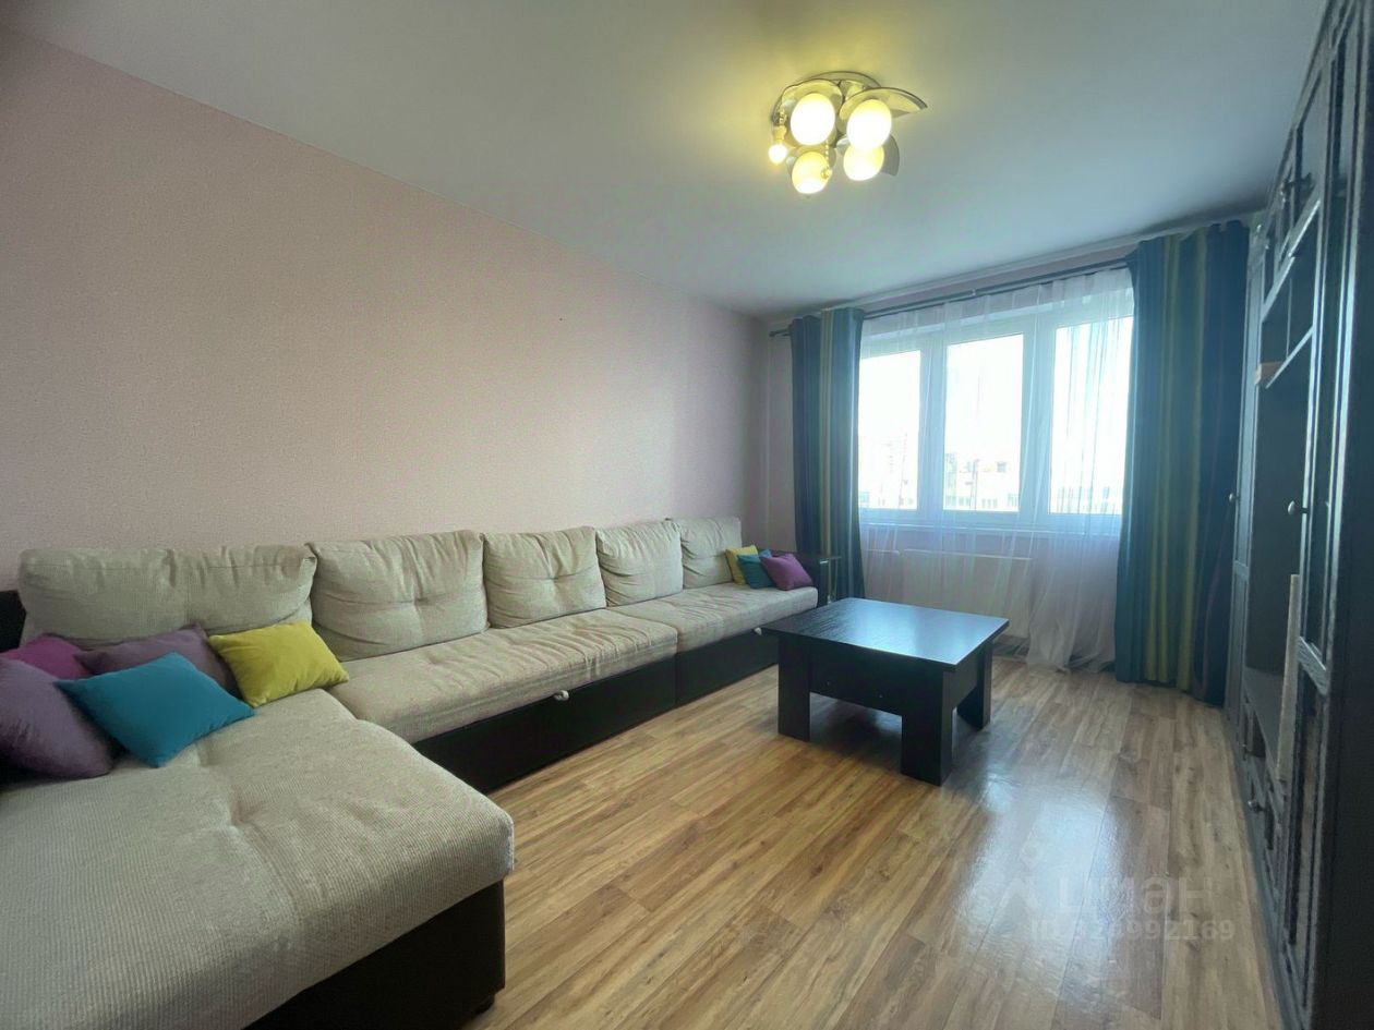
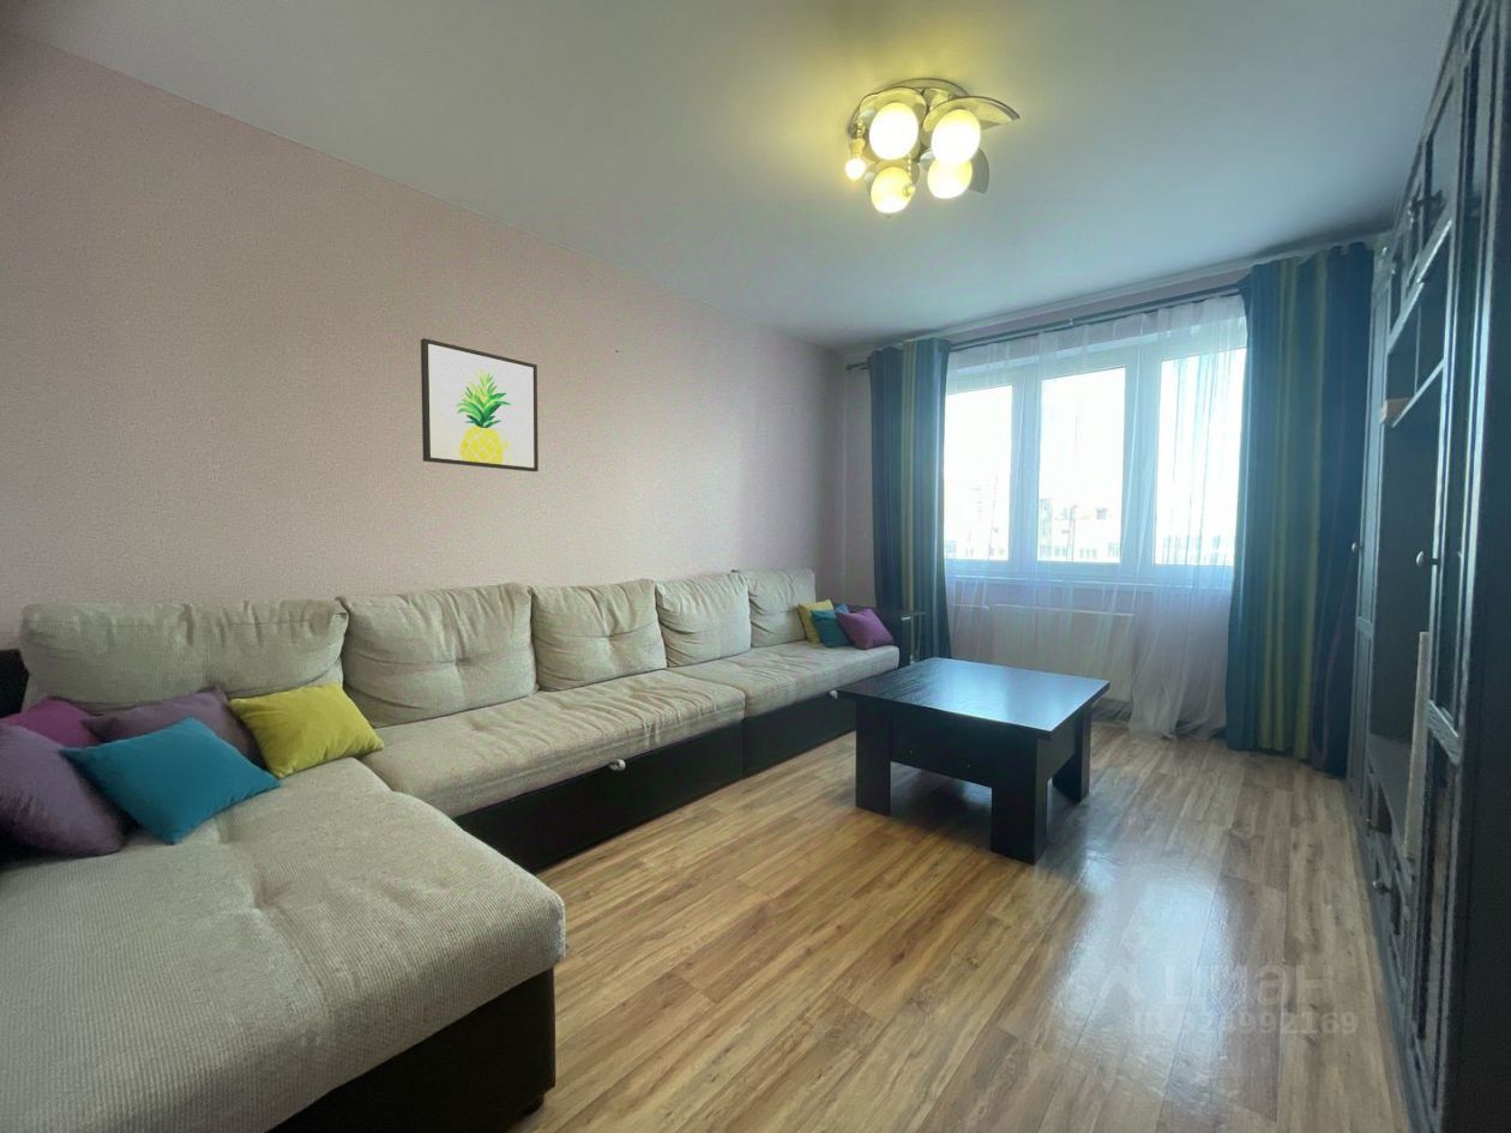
+ wall art [420,337,540,472]
